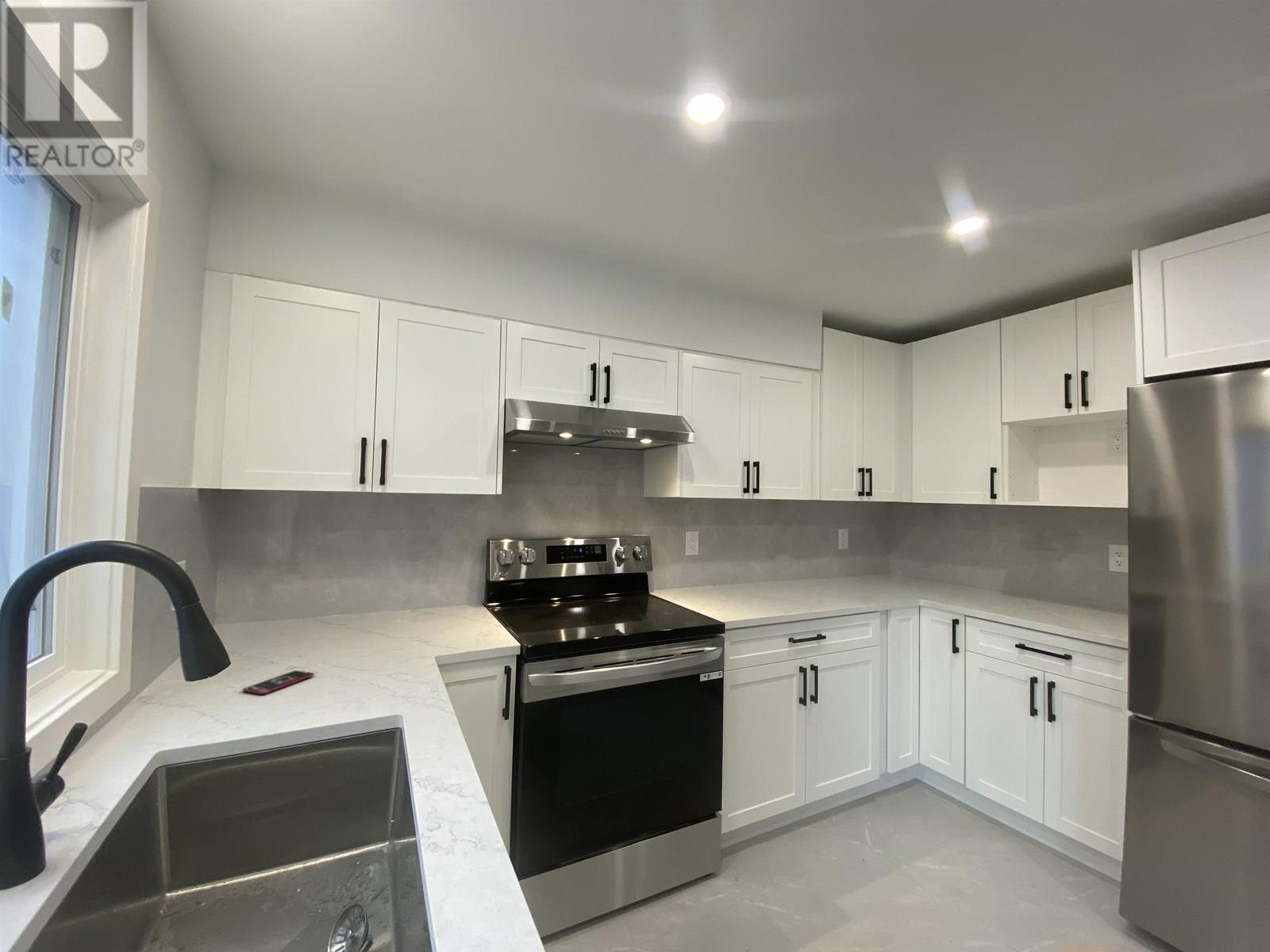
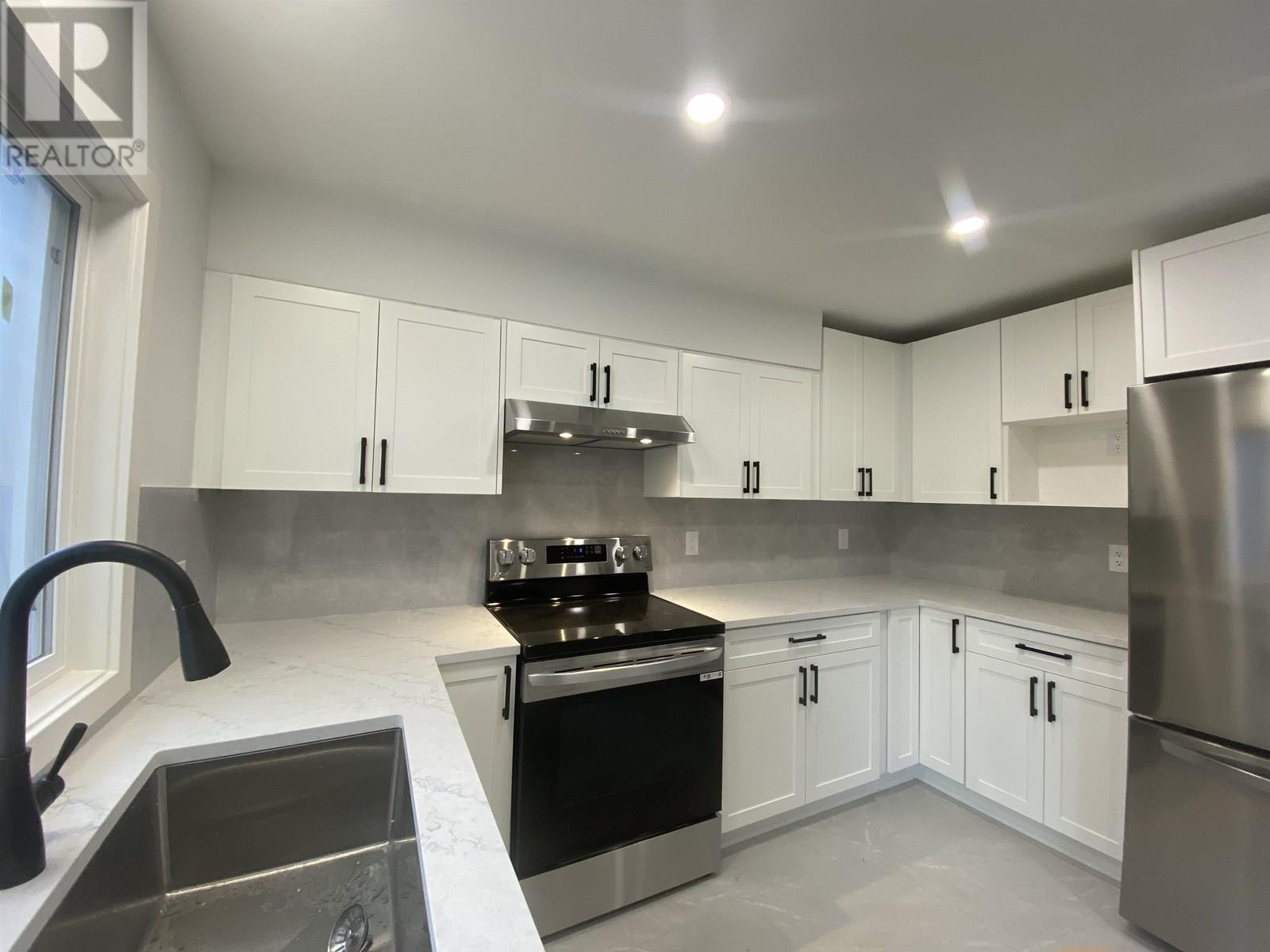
- smartphone [241,670,315,695]
